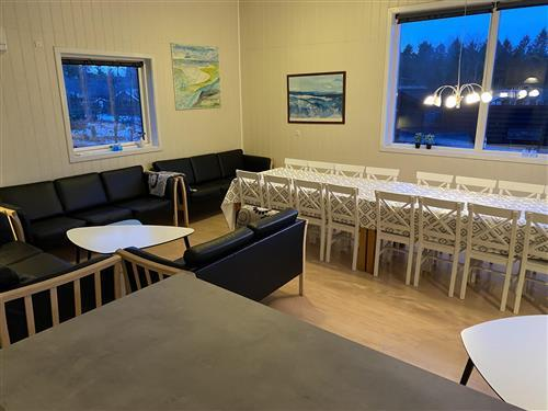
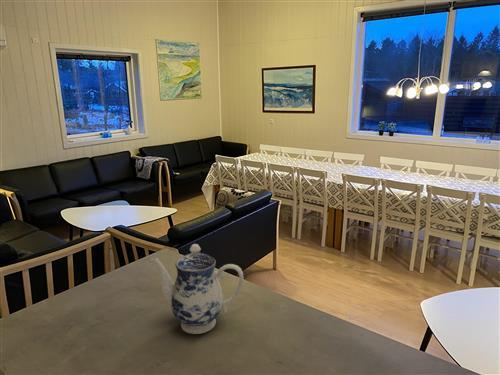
+ teapot [149,243,244,335]
